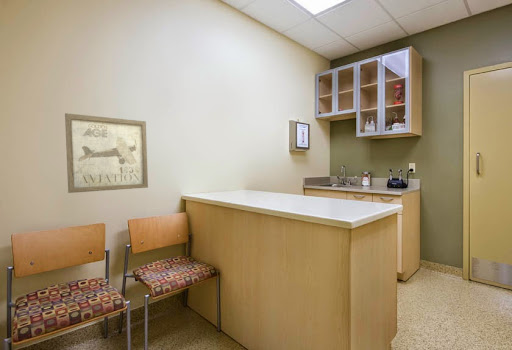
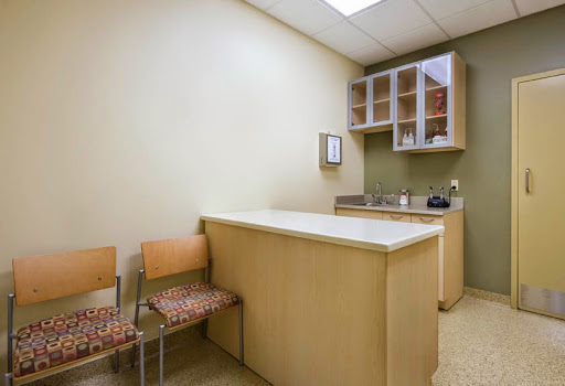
- wall art [64,112,149,194]
